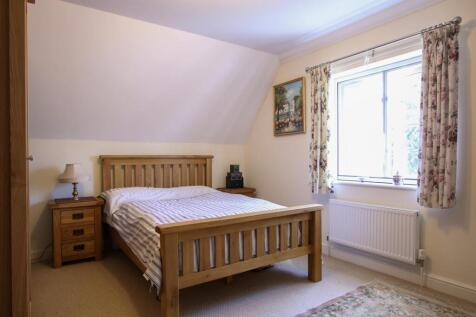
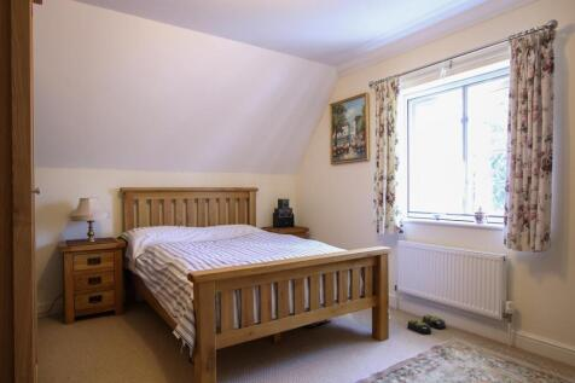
+ slippers [406,313,447,336]
